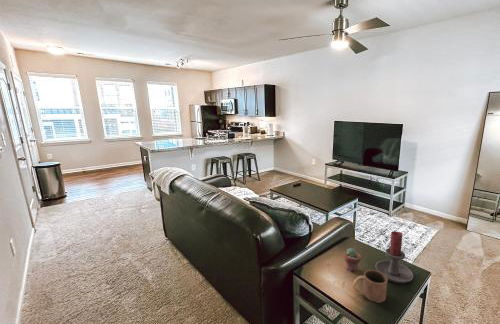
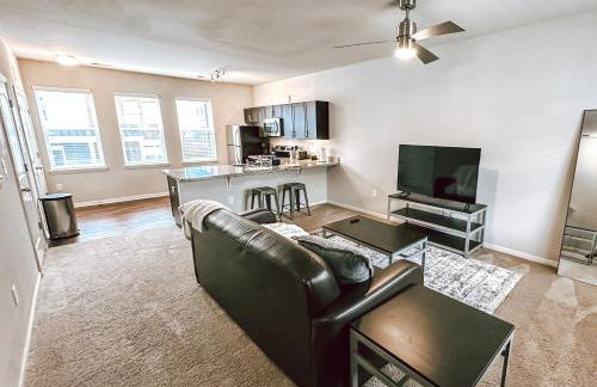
- candle holder [375,230,414,284]
- potted succulent [343,247,362,272]
- mug [352,269,388,303]
